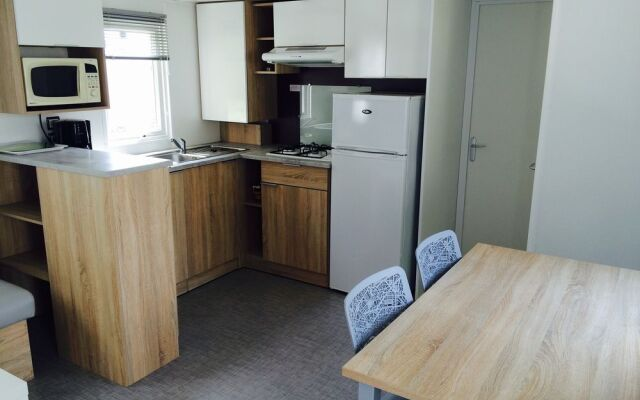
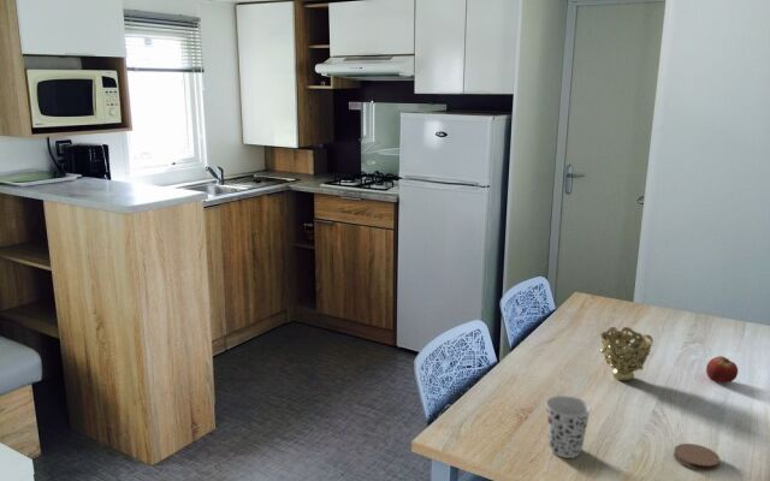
+ decorative bowl [599,326,654,382]
+ cup [545,394,592,459]
+ coaster [673,443,721,471]
+ fruit [705,355,739,384]
